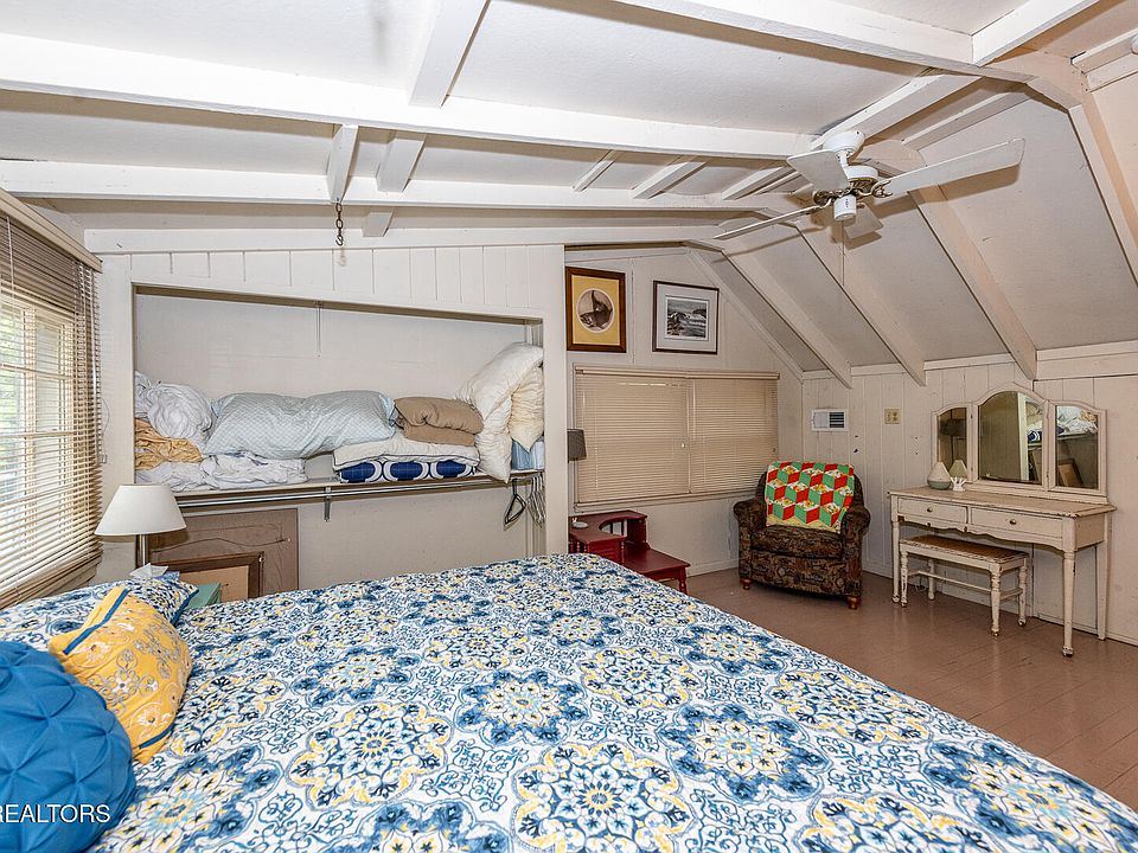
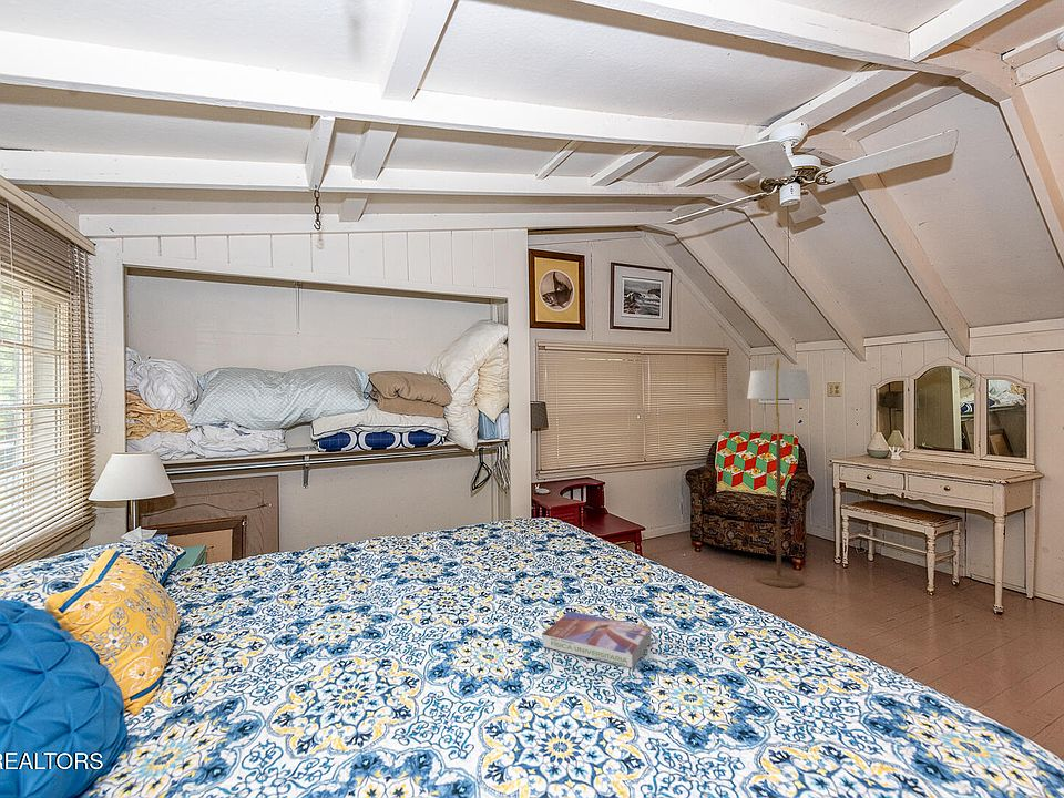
+ floor lamp [746,357,811,589]
+ textbook [542,611,653,669]
